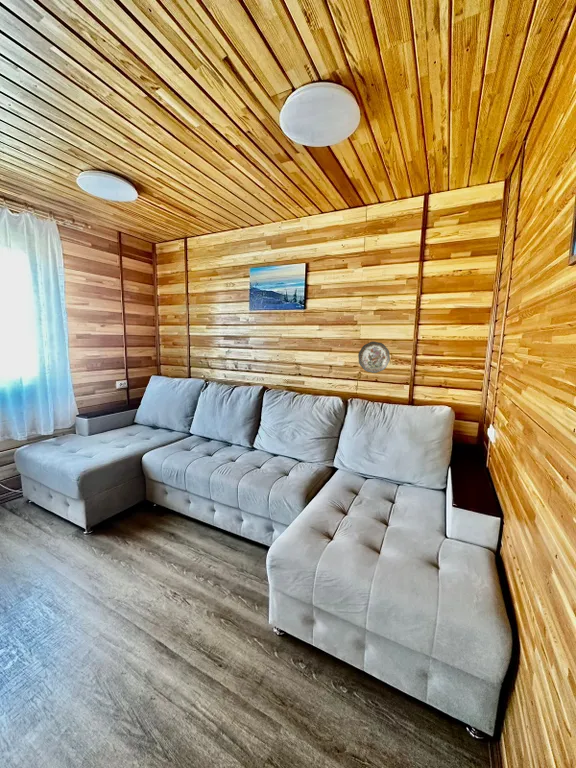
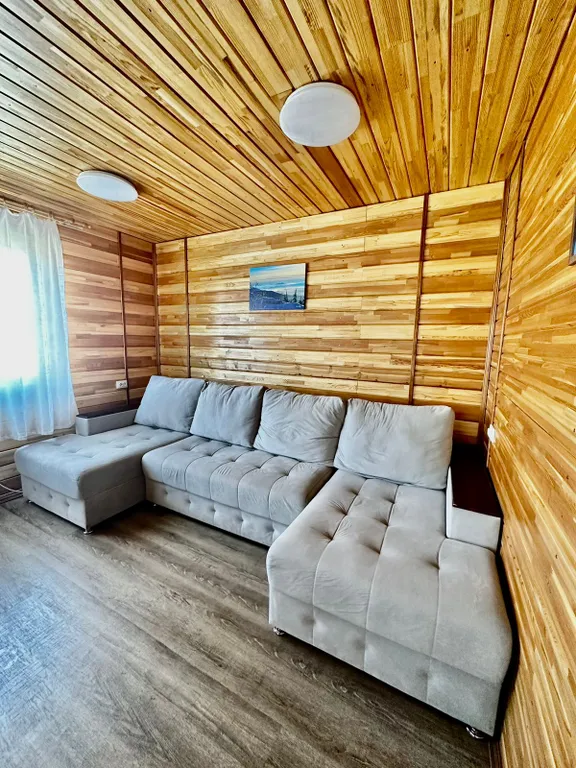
- decorative plate [357,341,391,374]
